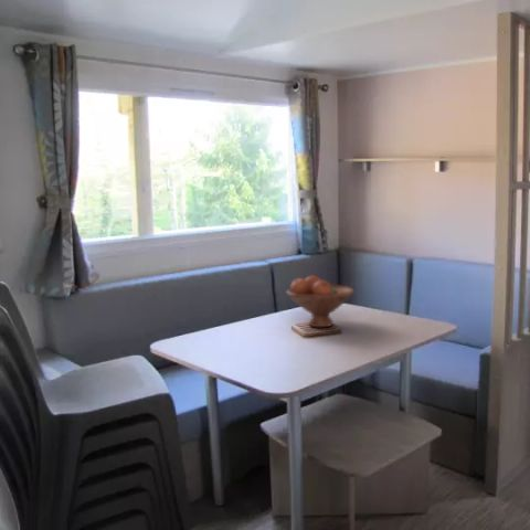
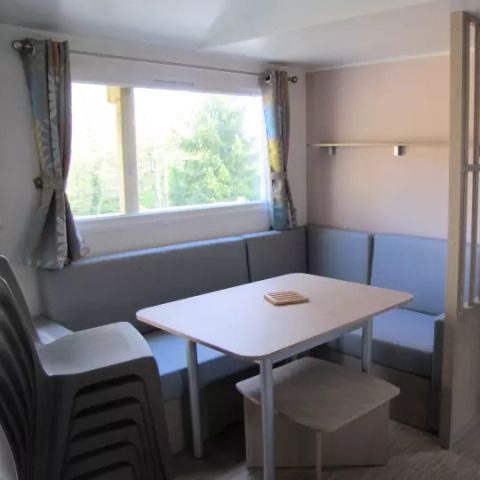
- fruit bowl [286,275,356,328]
